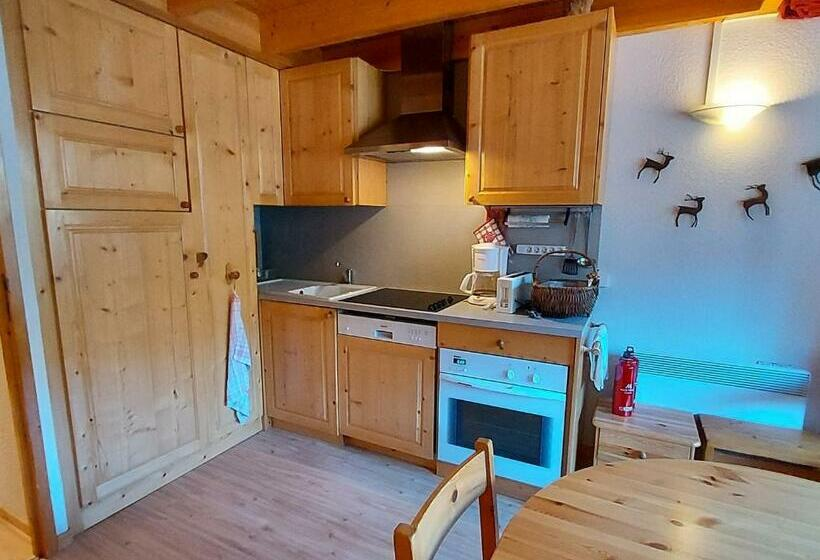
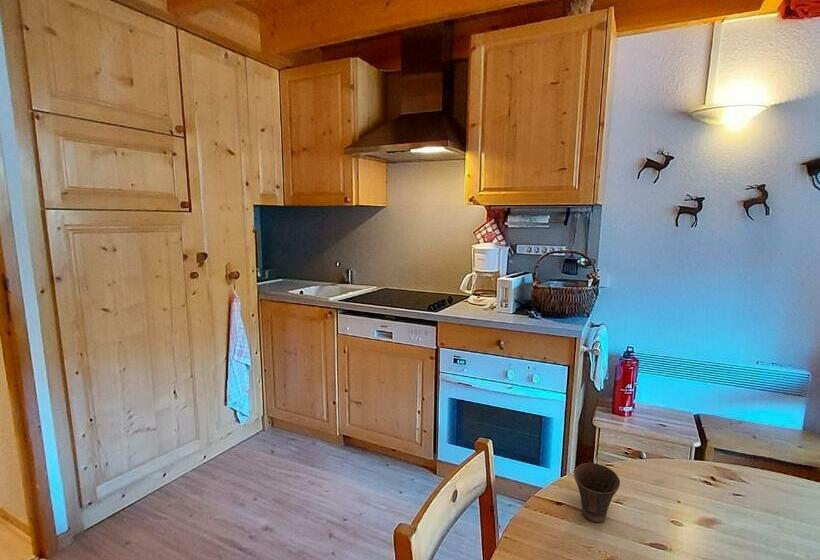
+ cup [573,462,621,523]
